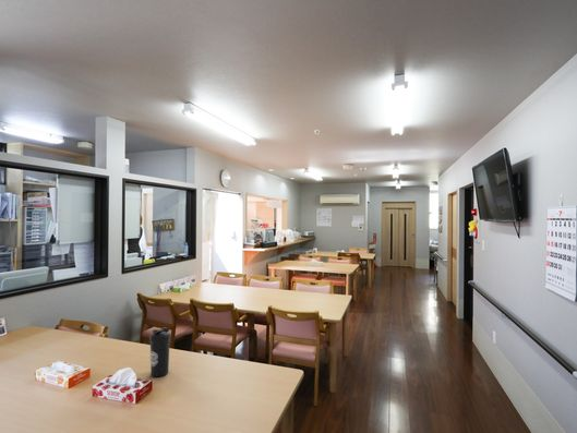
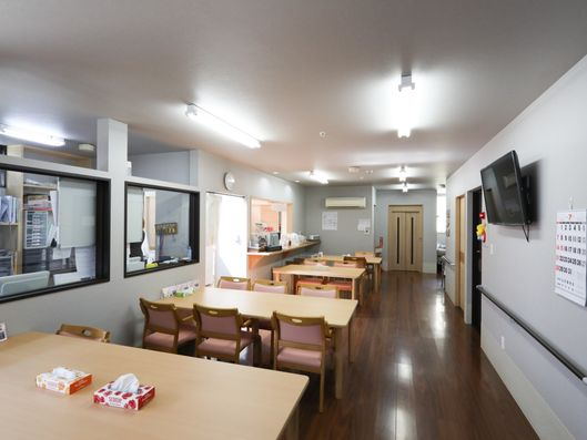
- water bottle [148,326,171,378]
